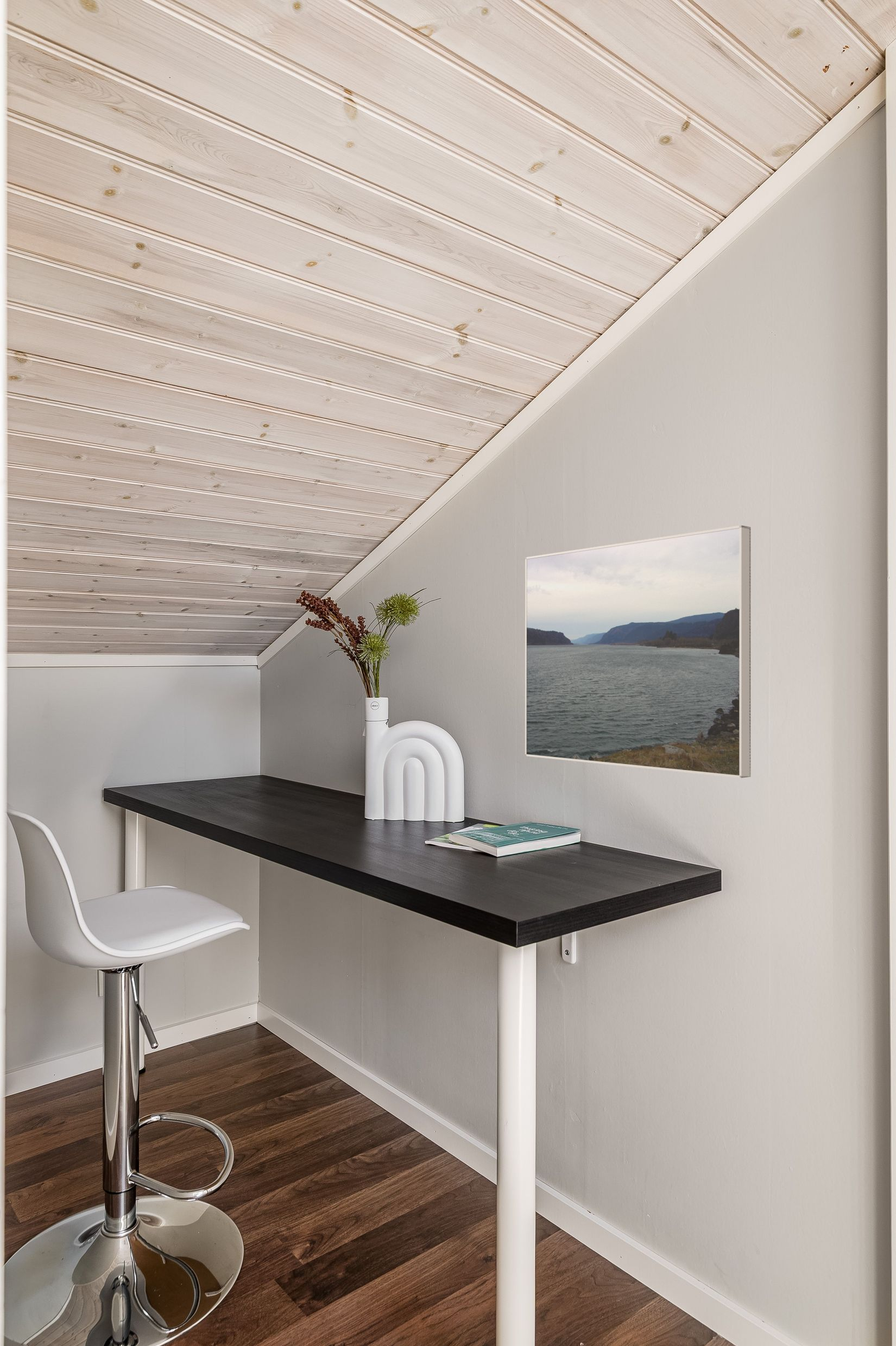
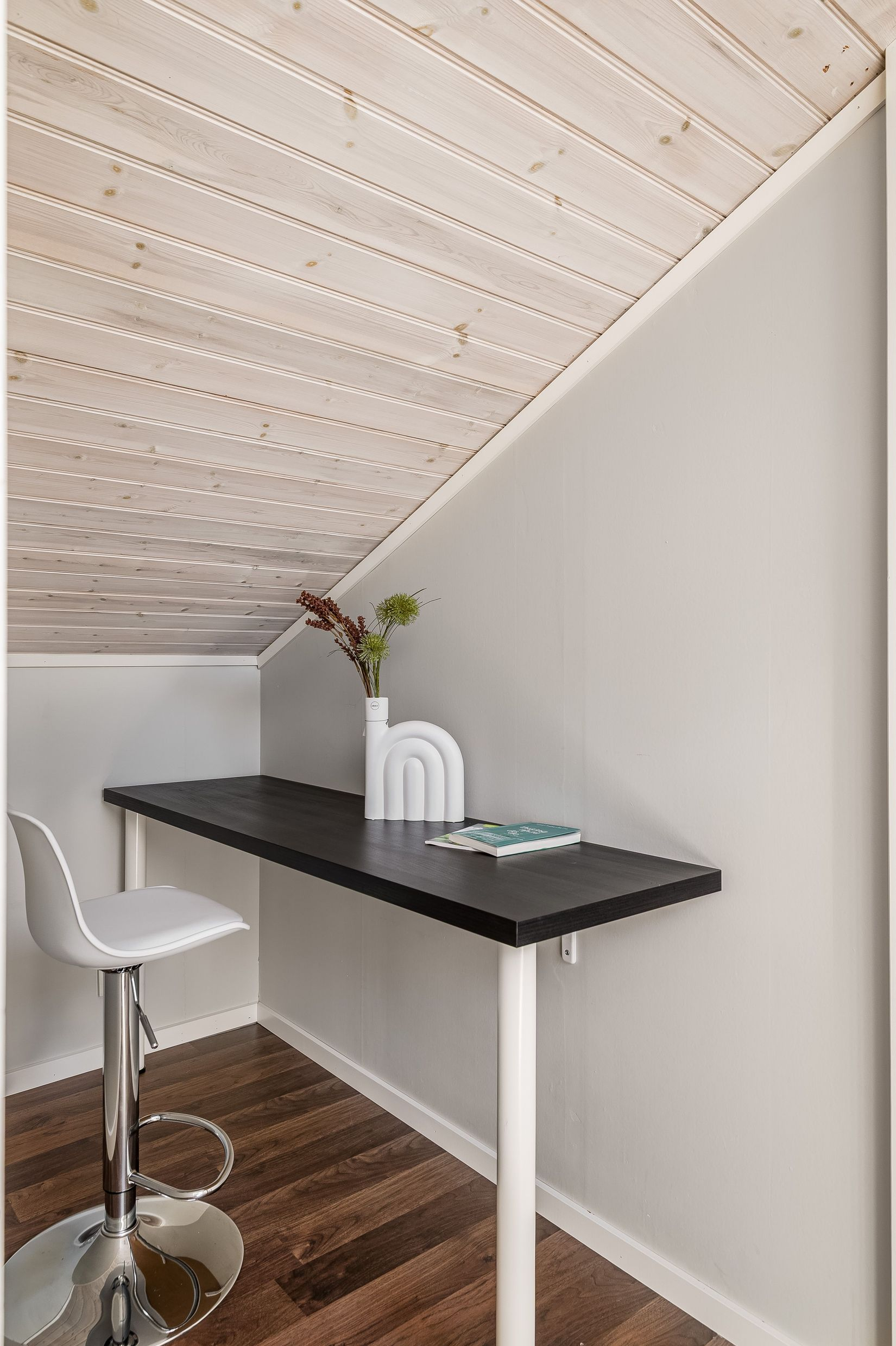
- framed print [525,525,751,779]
